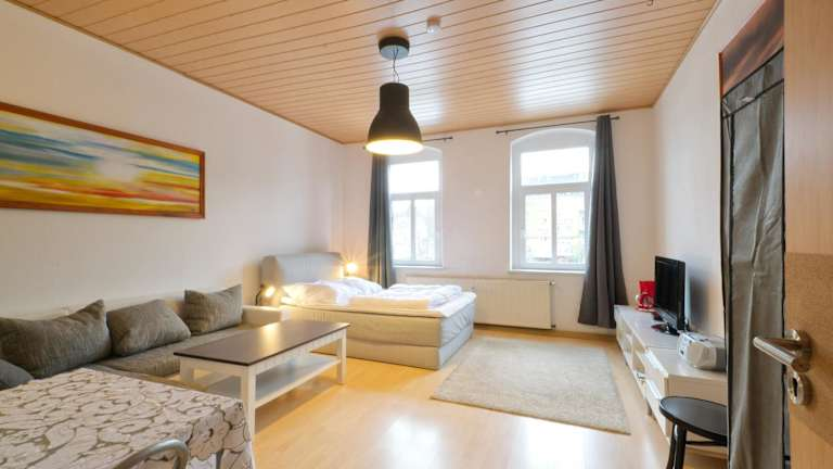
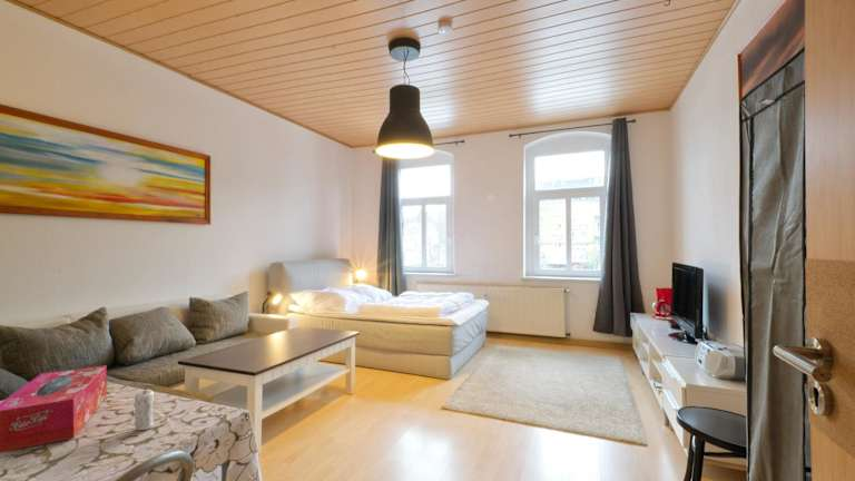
+ candle [132,385,155,431]
+ tissue box [0,364,108,453]
